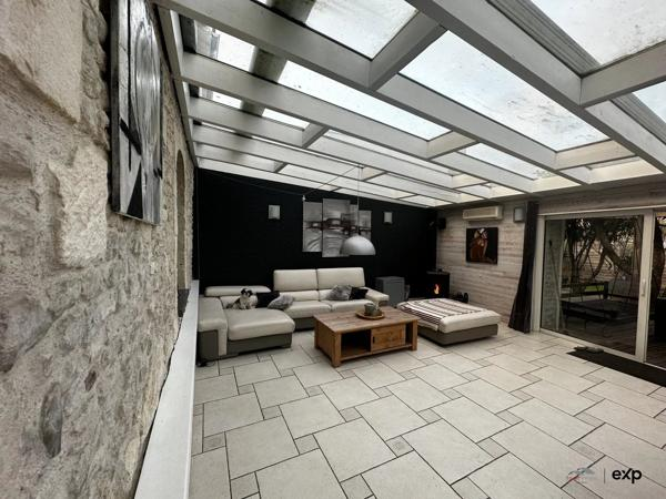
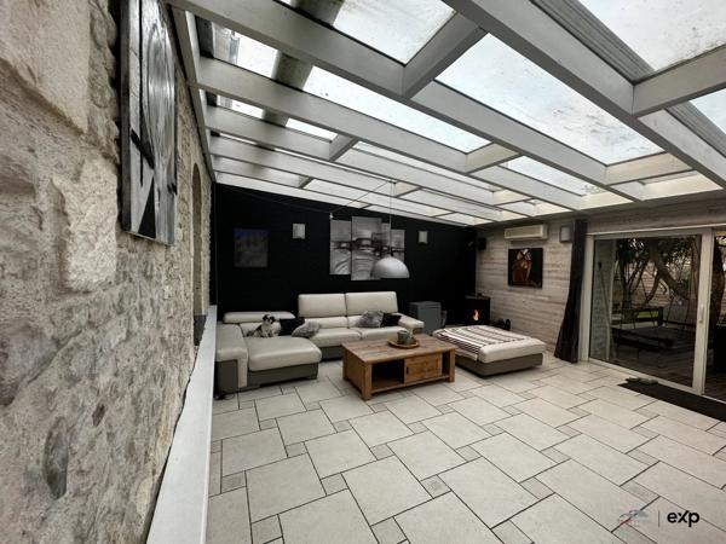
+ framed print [234,228,269,267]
